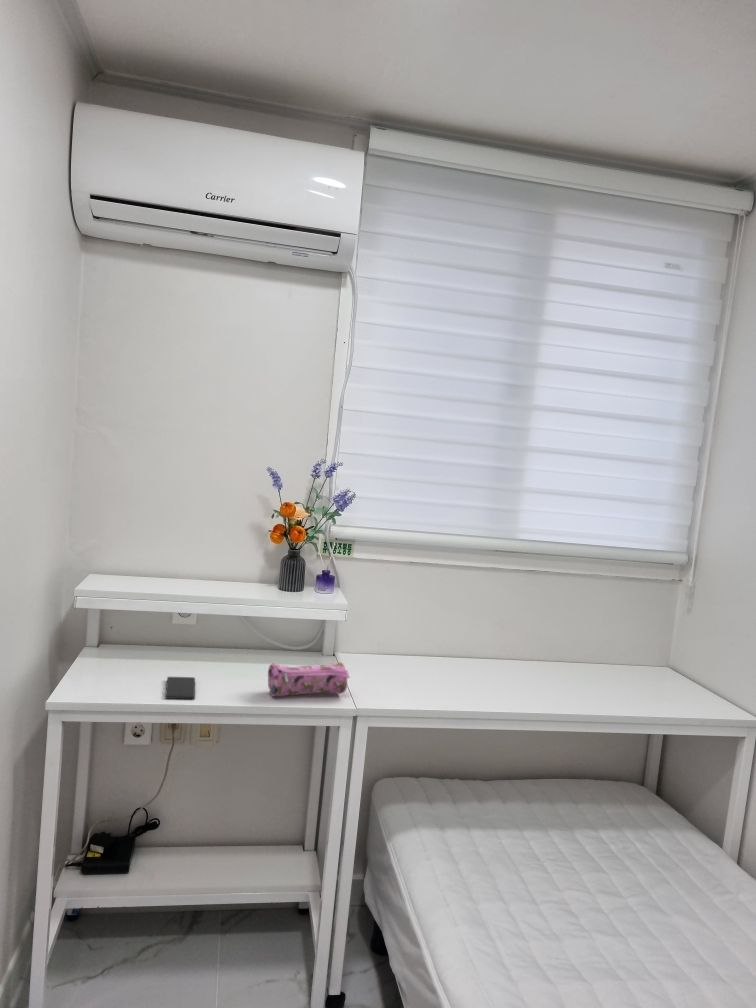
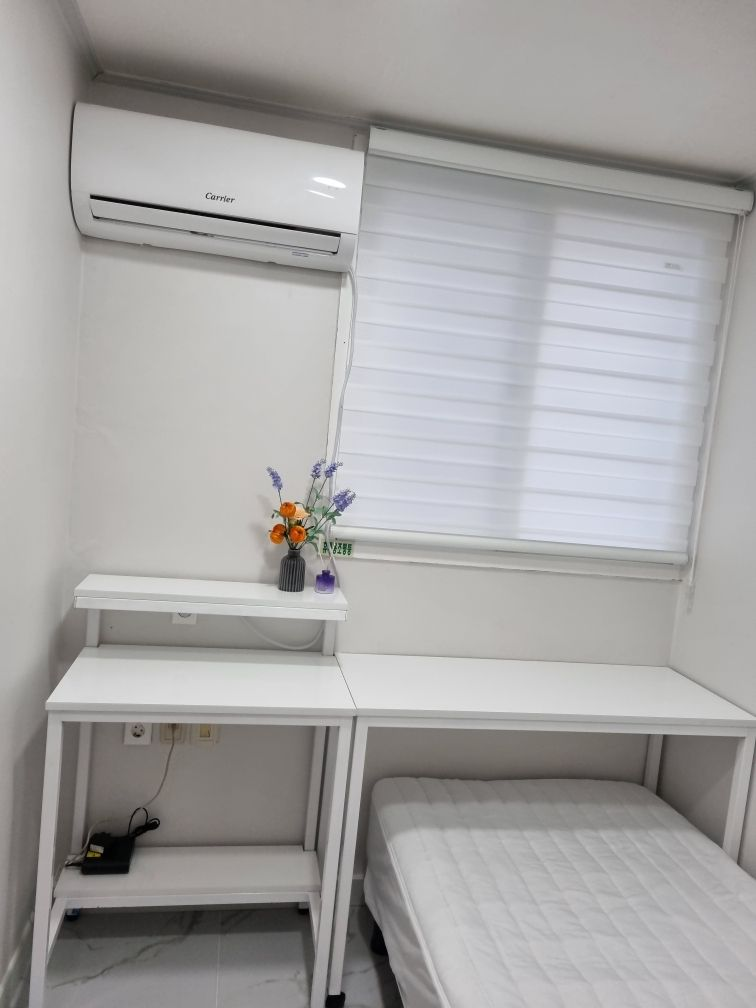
- smartphone [164,676,196,700]
- pencil case [267,661,351,697]
